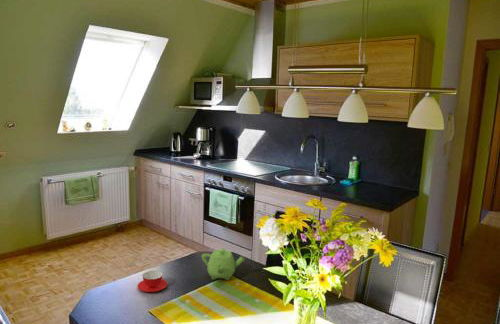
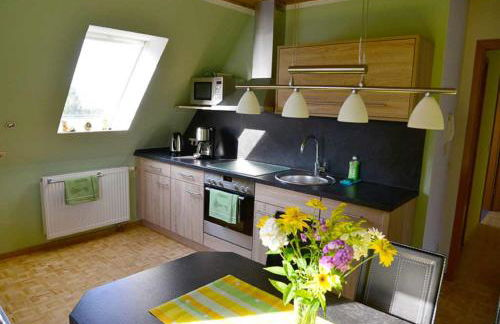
- teacup [137,270,168,293]
- teapot [201,247,246,281]
